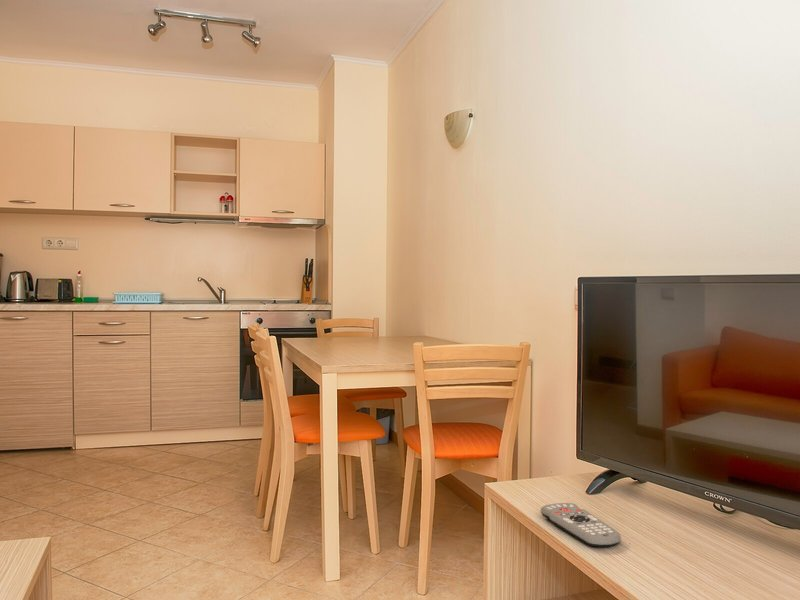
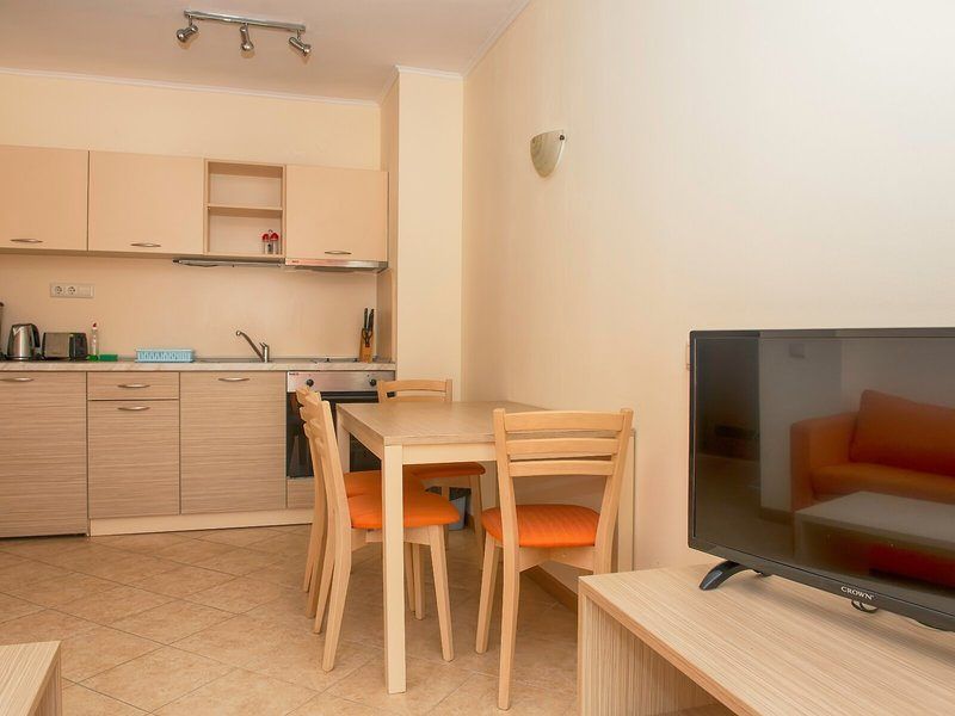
- remote control [540,502,622,548]
